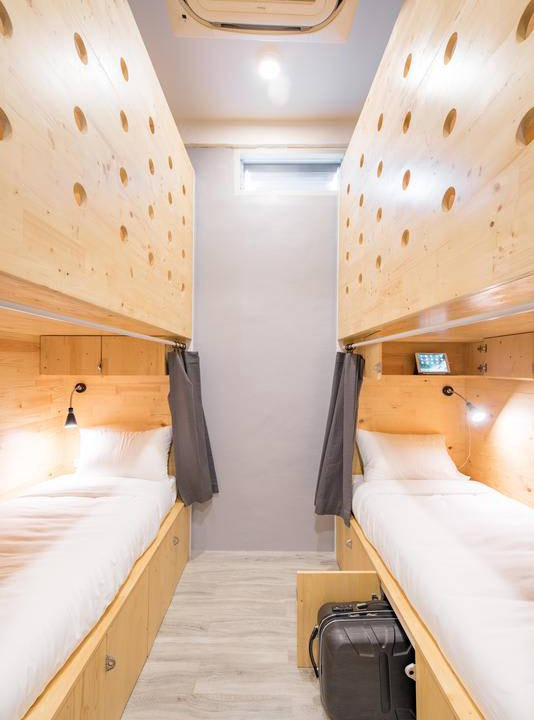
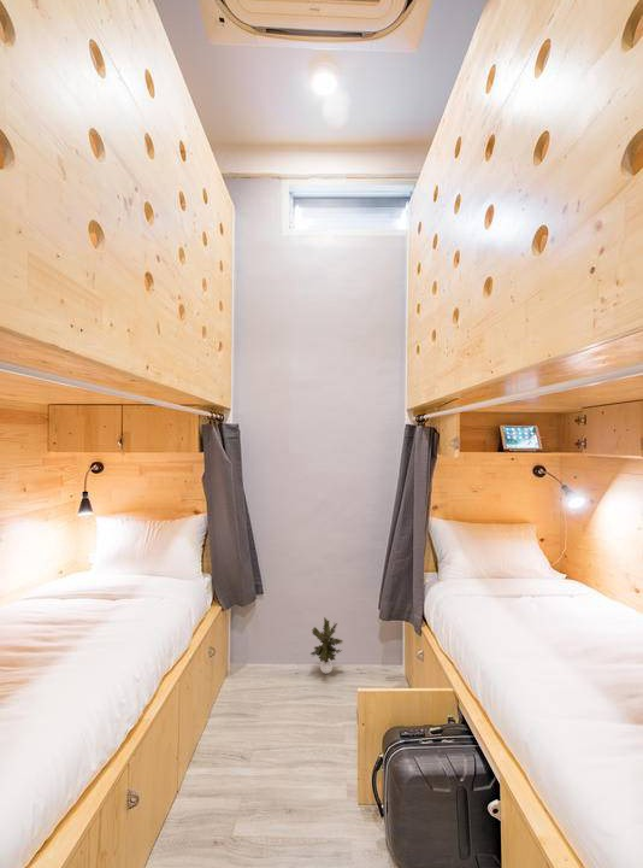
+ potted plant [309,616,343,675]
